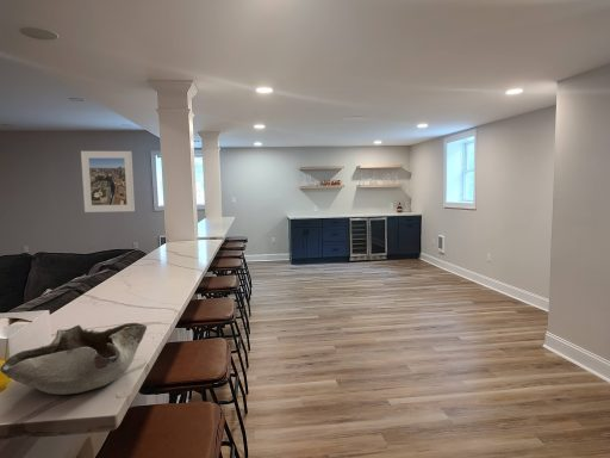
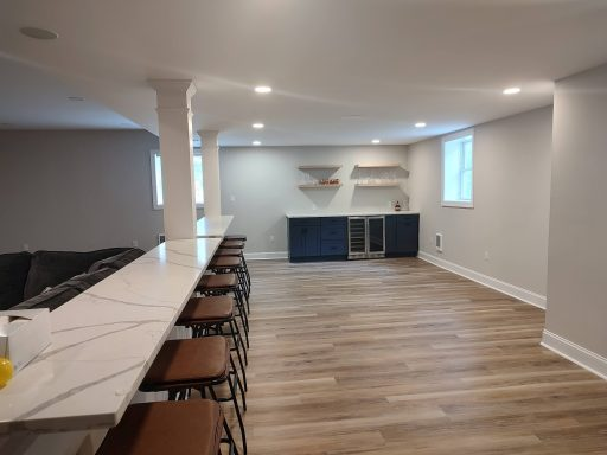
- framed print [80,150,136,213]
- bowl [0,322,148,396]
